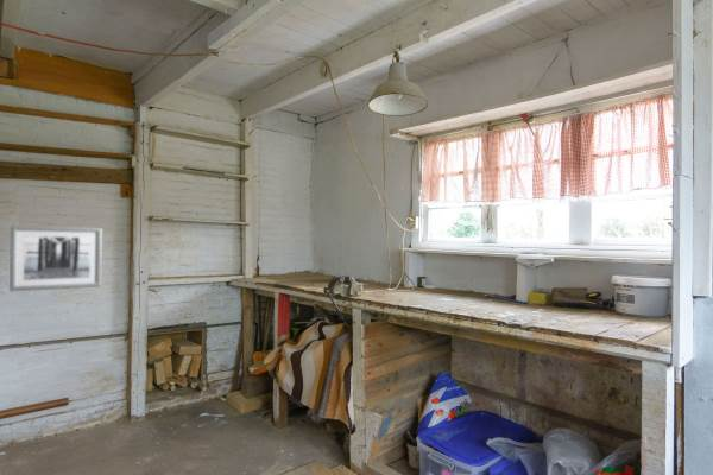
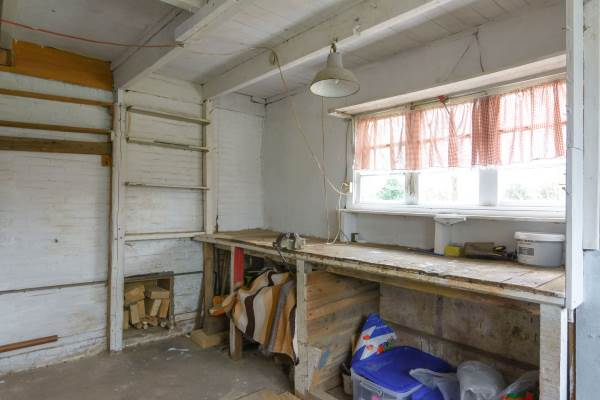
- wall art [8,224,103,292]
